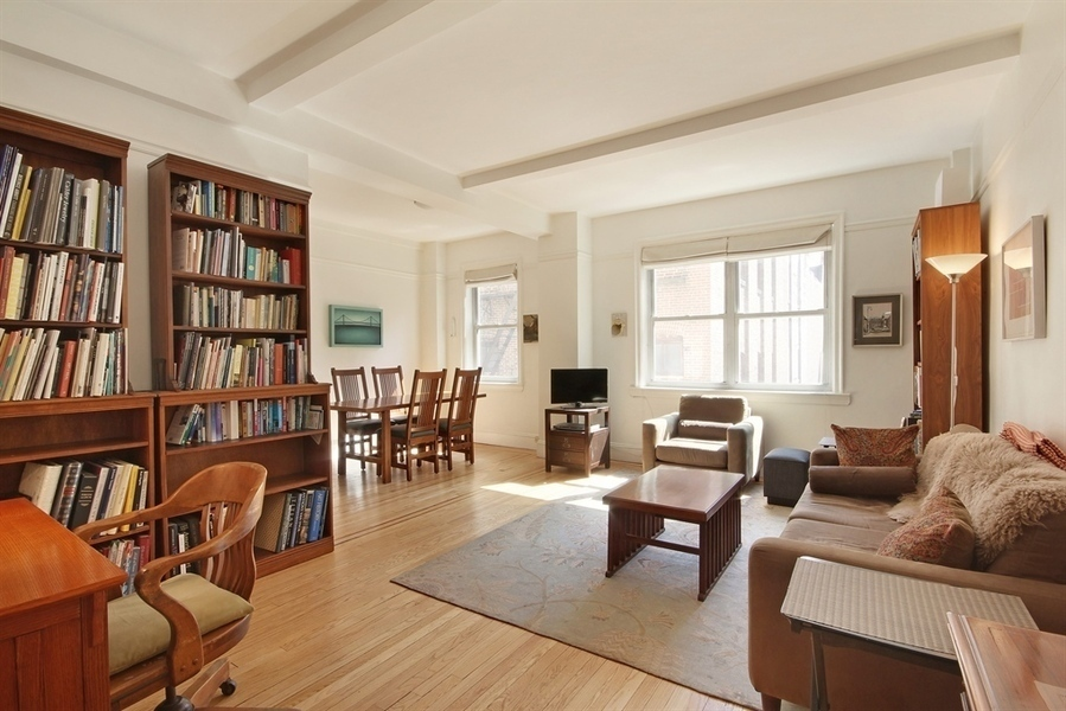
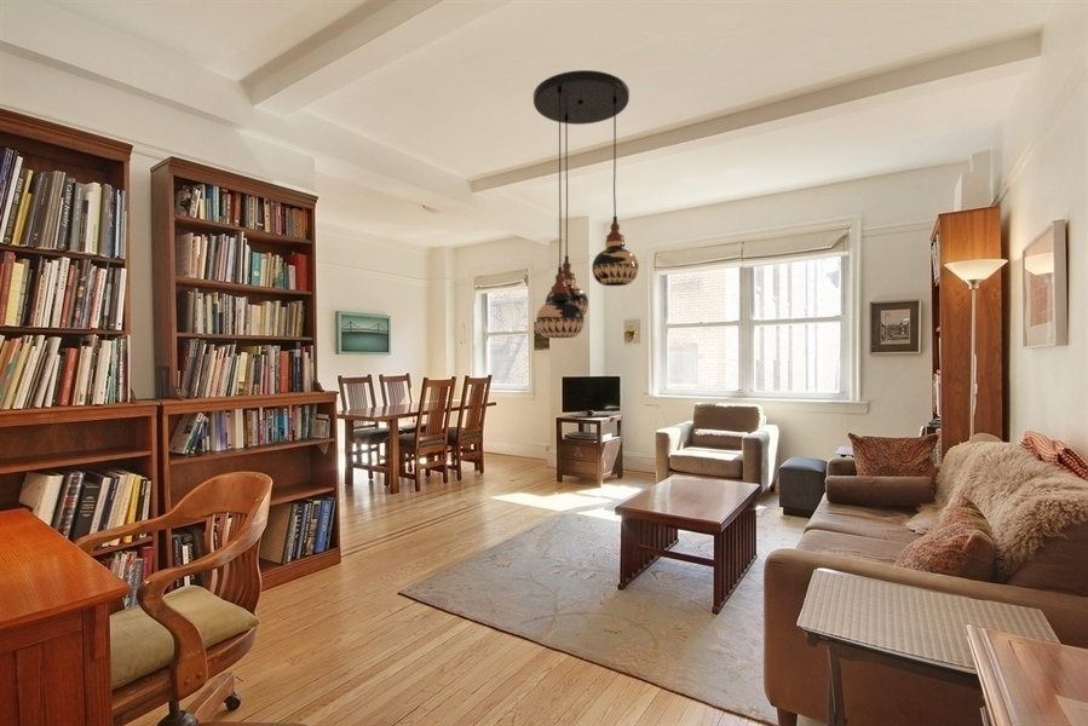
+ light fixture [533,69,640,339]
